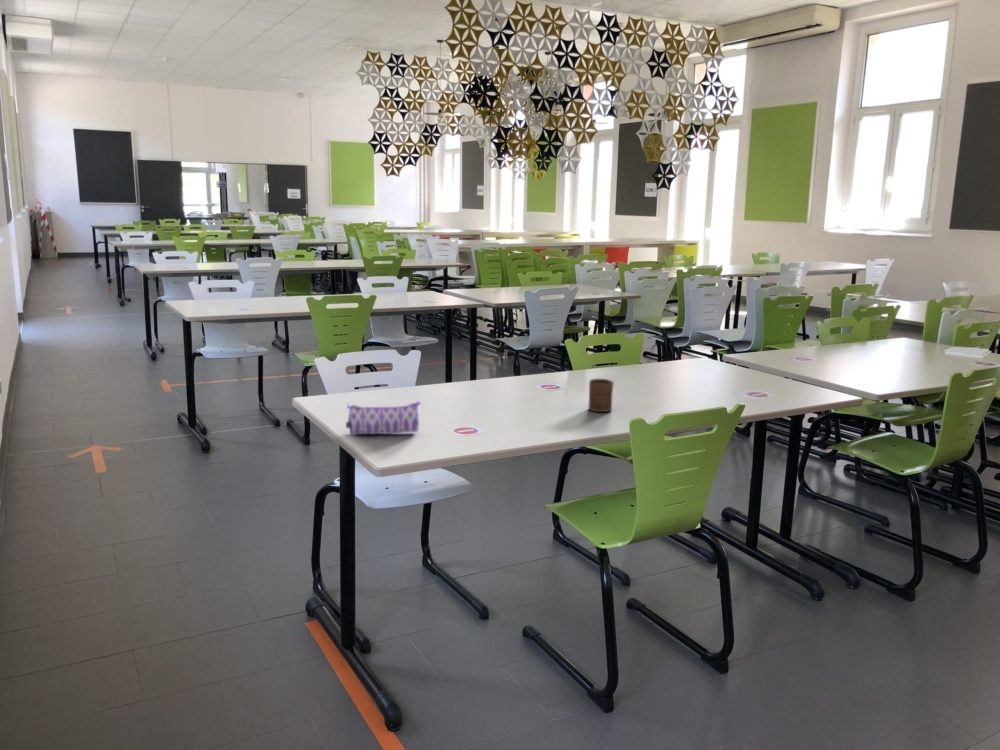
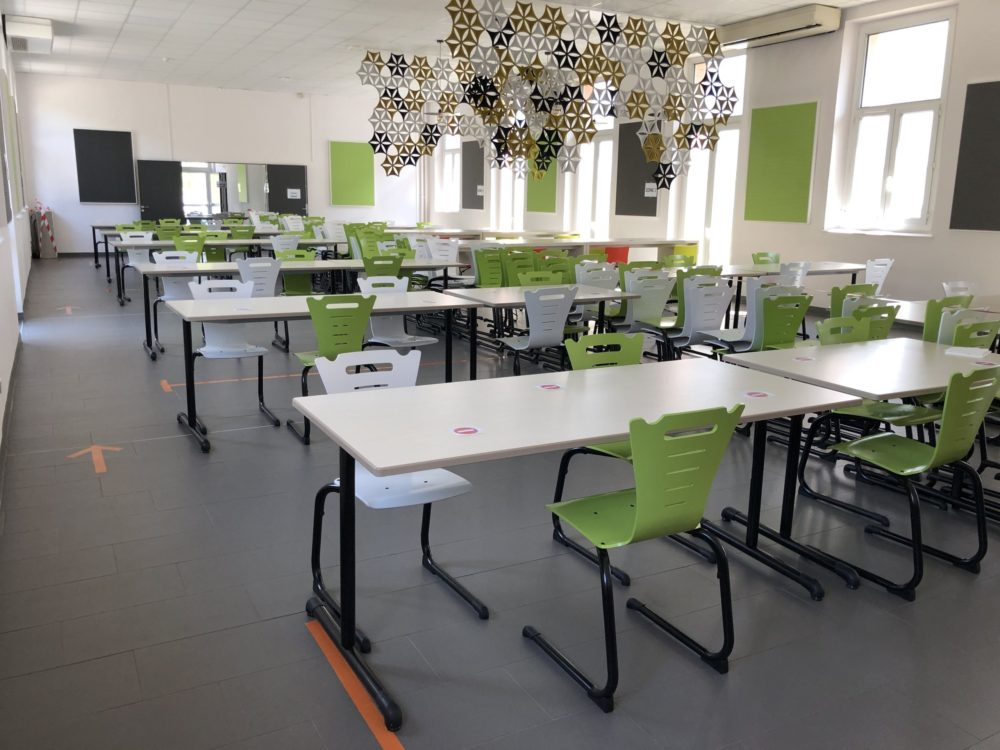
- cup [587,378,615,413]
- pencil case [345,401,422,436]
